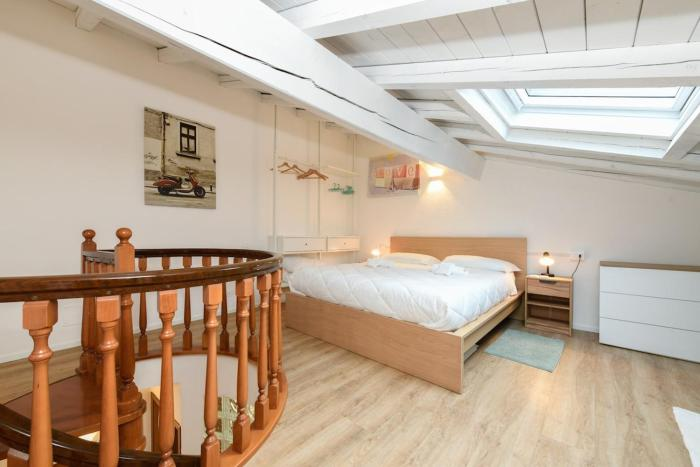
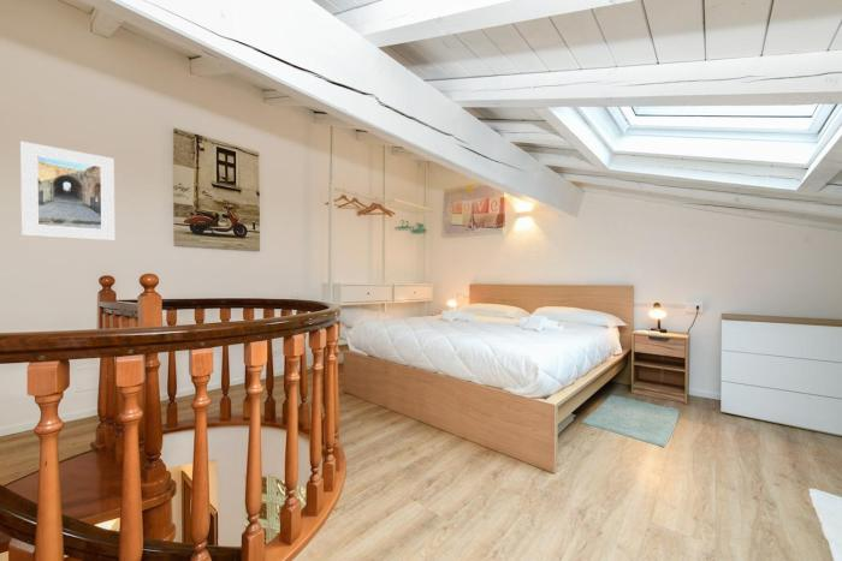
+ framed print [19,141,115,241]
